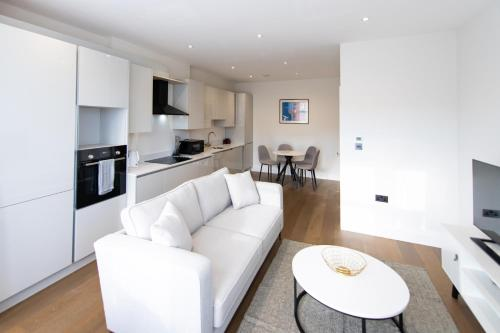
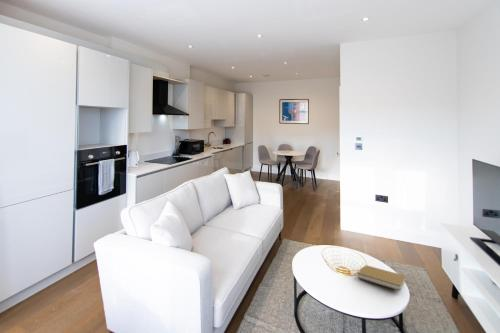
+ book [357,264,406,292]
